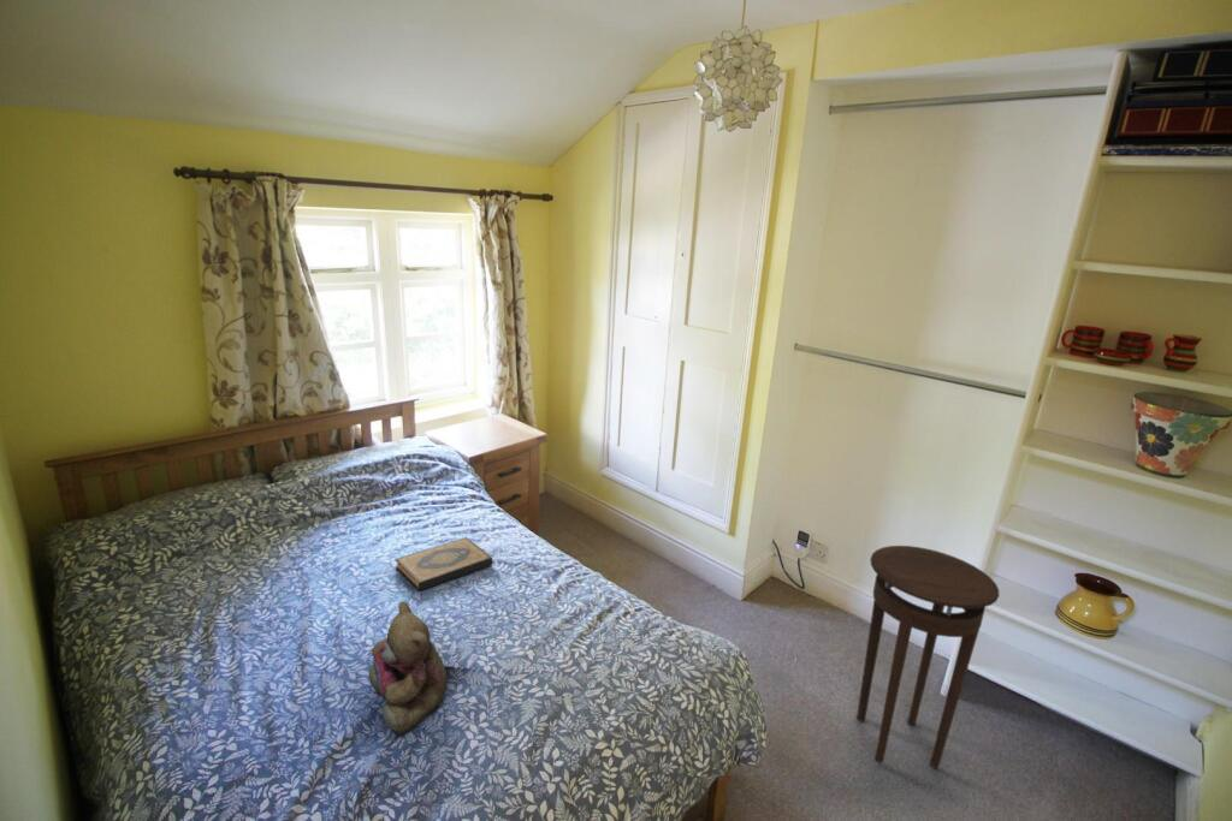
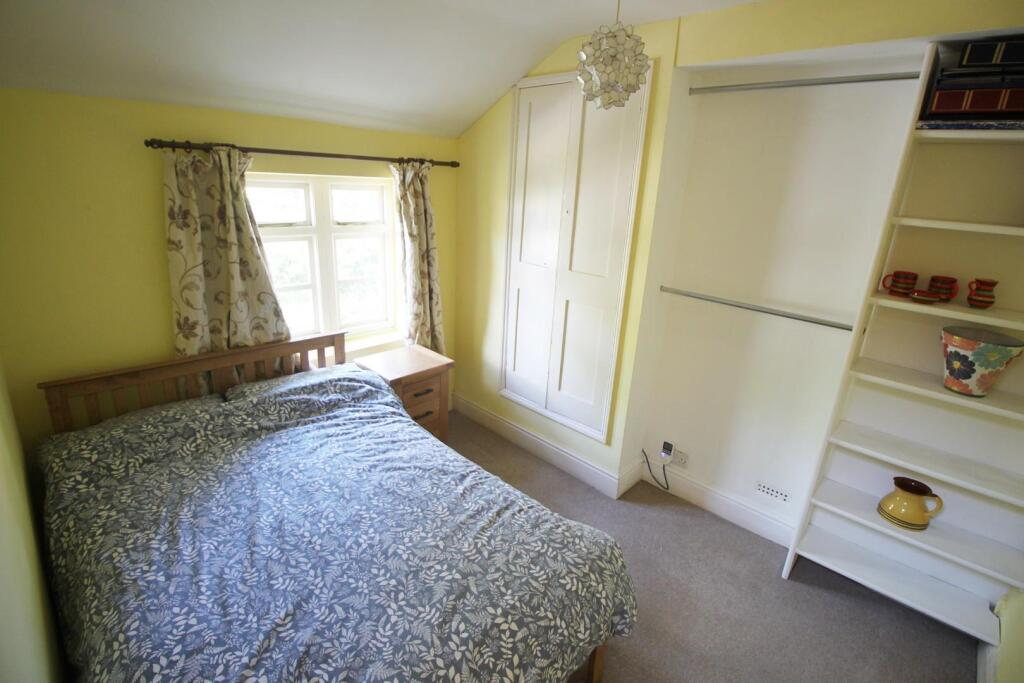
- stool [855,545,1001,771]
- hardback book [395,536,493,591]
- teddy bear [368,600,448,736]
